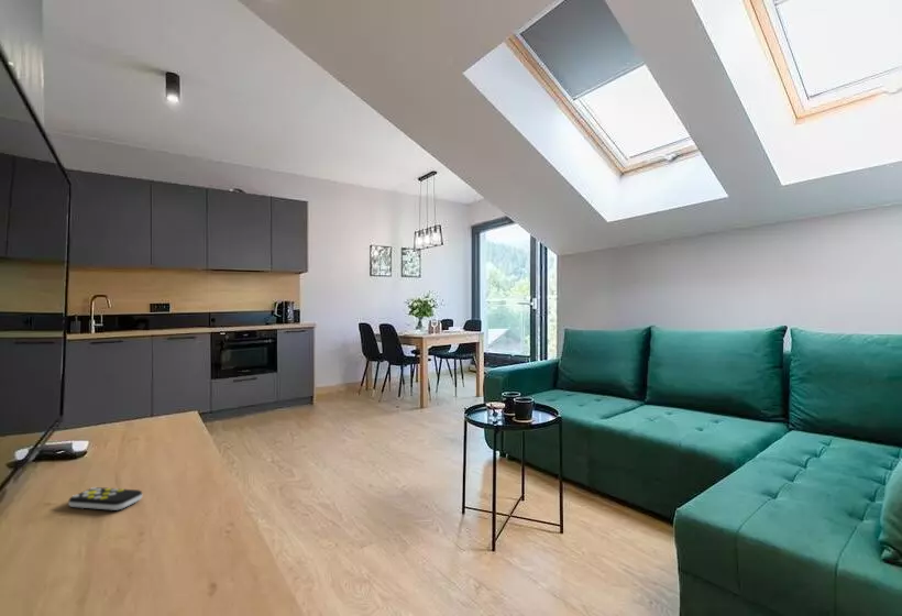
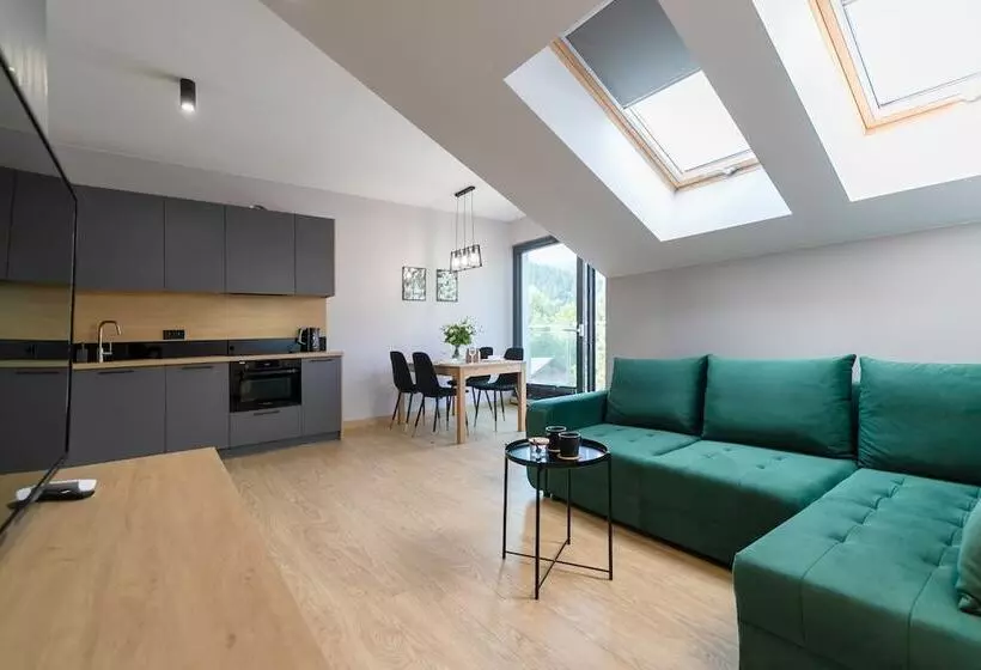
- remote control [67,486,143,512]
